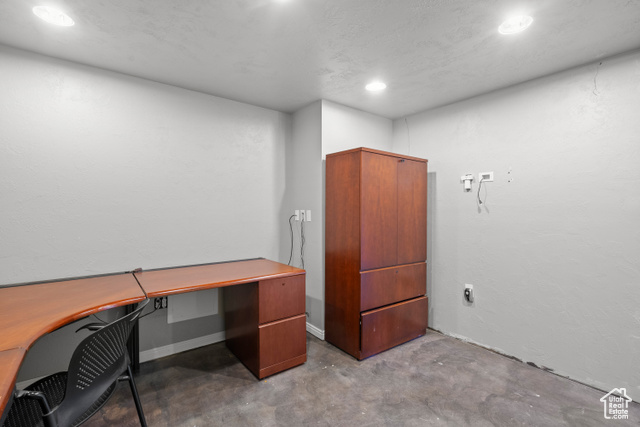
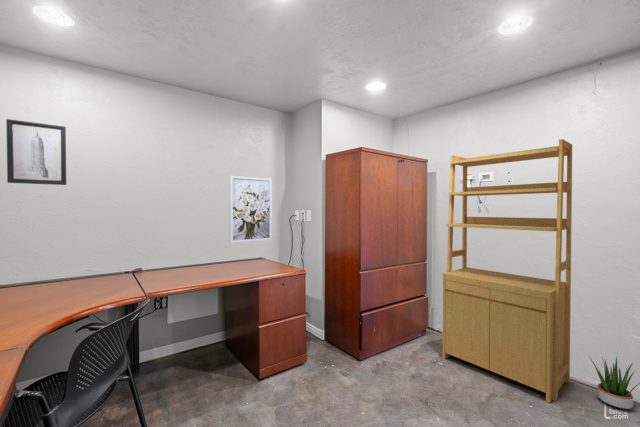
+ wall art [5,118,67,186]
+ wall art [228,175,273,244]
+ potted plant [587,354,640,410]
+ shelving unit [442,138,573,404]
